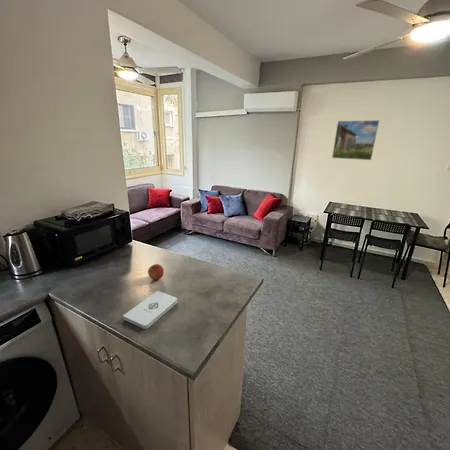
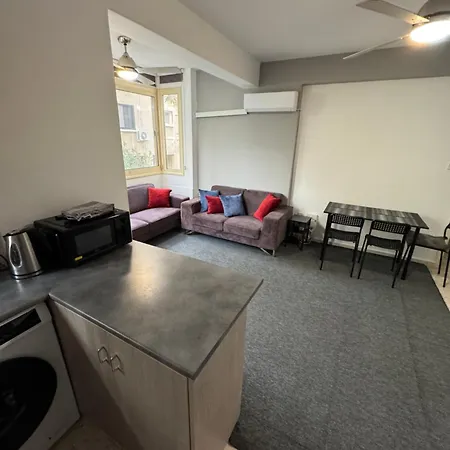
- apple [147,263,165,281]
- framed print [331,119,380,161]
- notepad [122,290,178,330]
